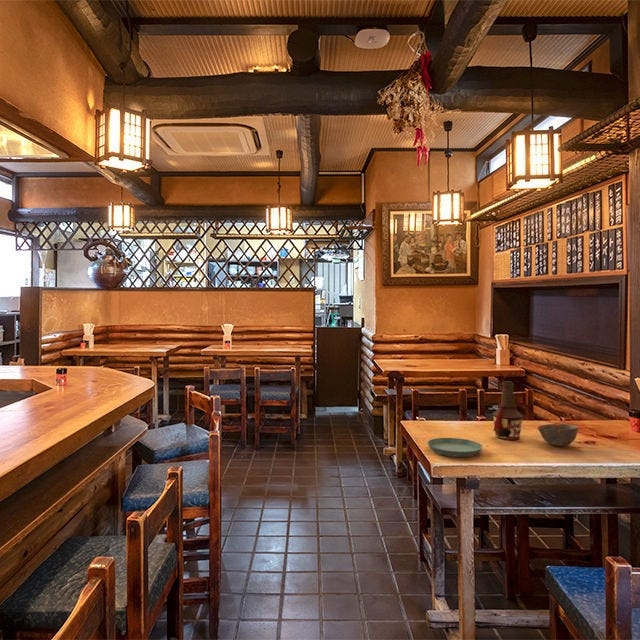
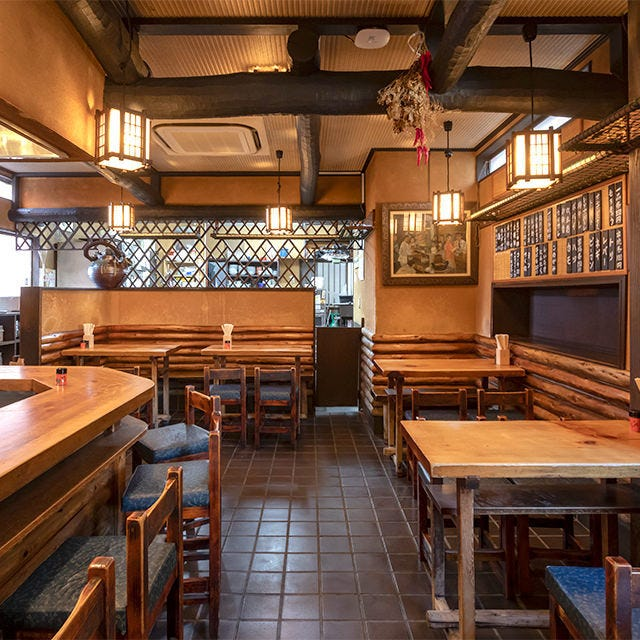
- bowl [536,423,580,447]
- bottle [492,380,524,441]
- saucer [427,437,483,458]
